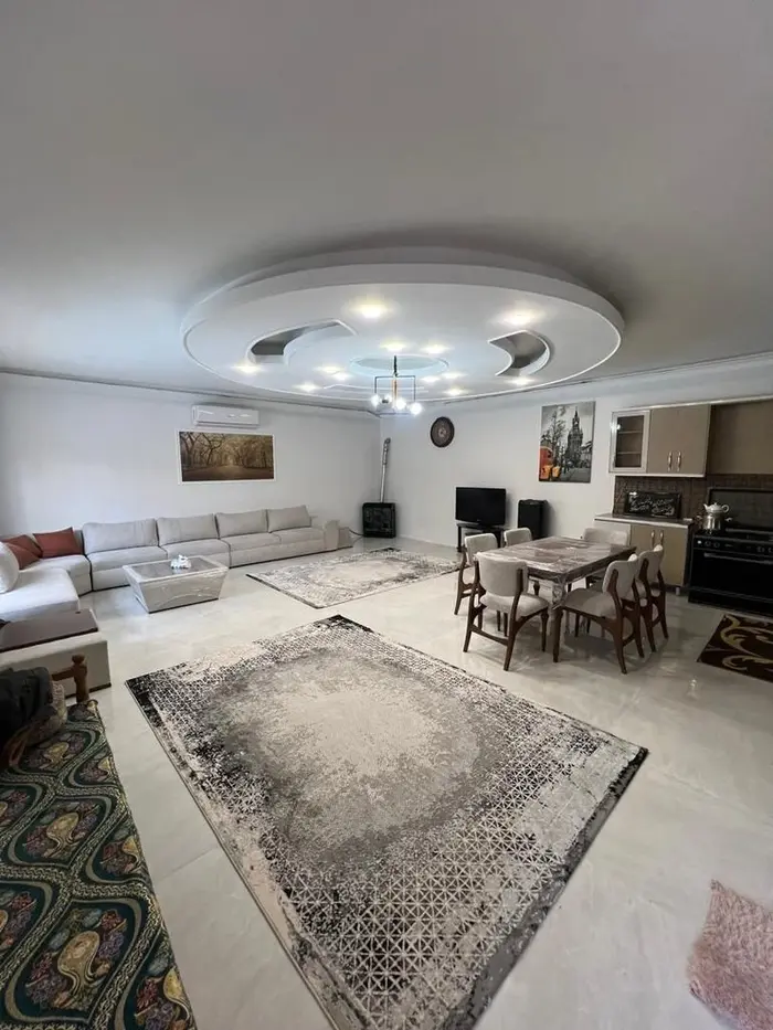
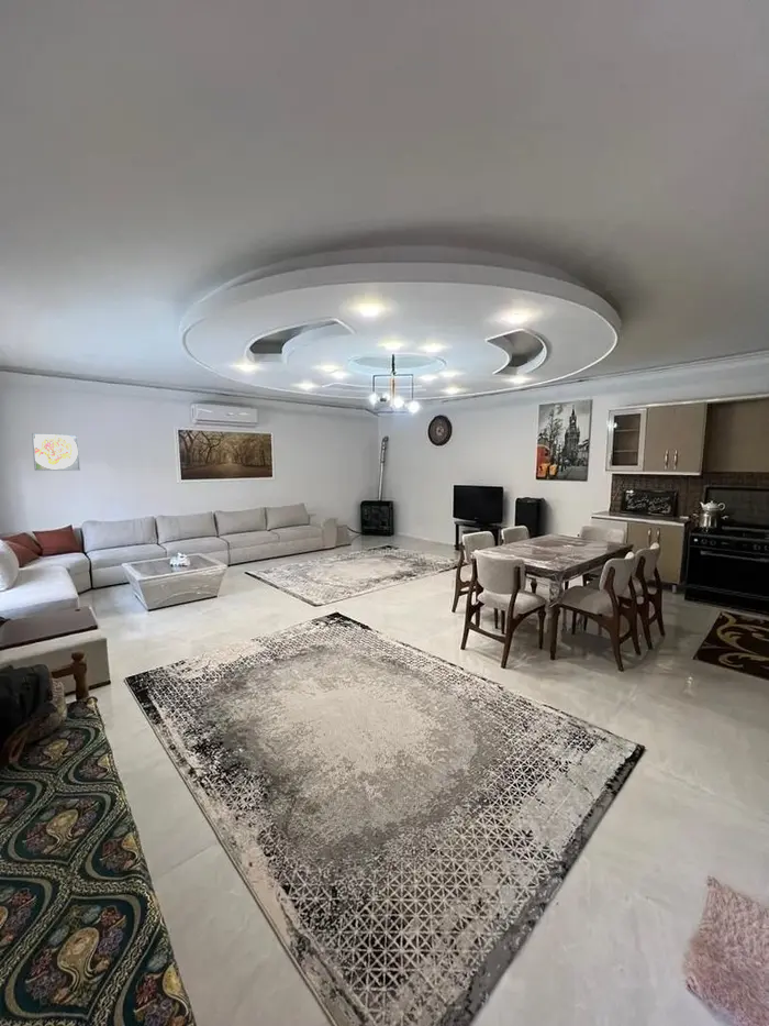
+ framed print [31,432,81,472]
